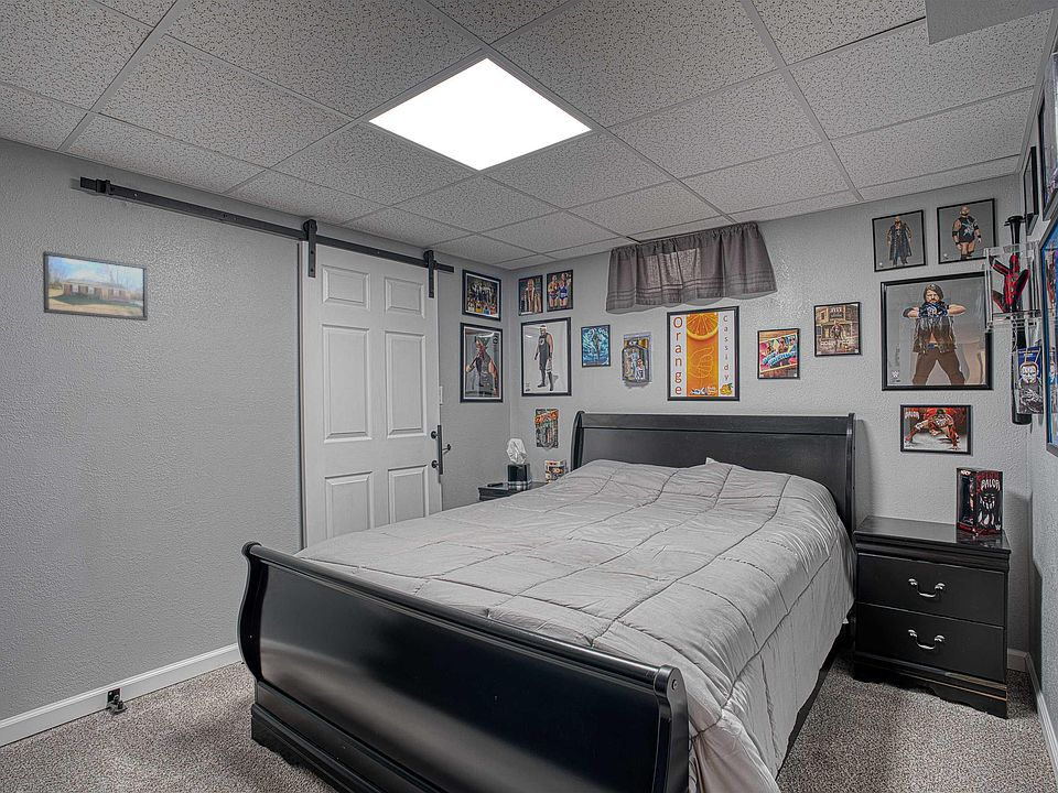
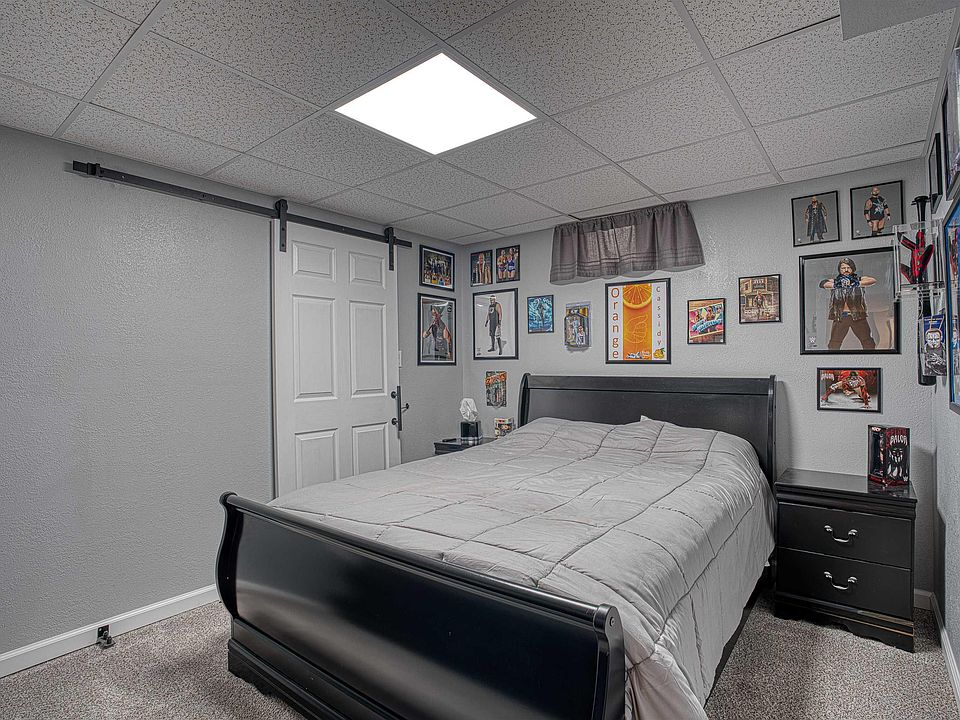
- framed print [42,250,149,322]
